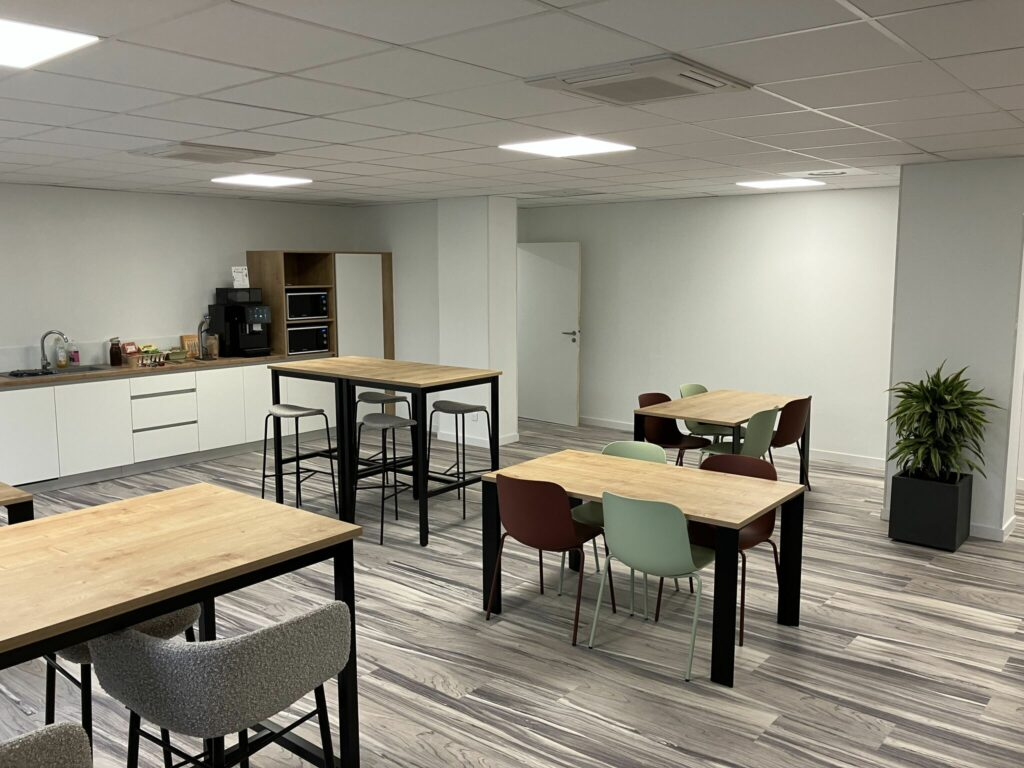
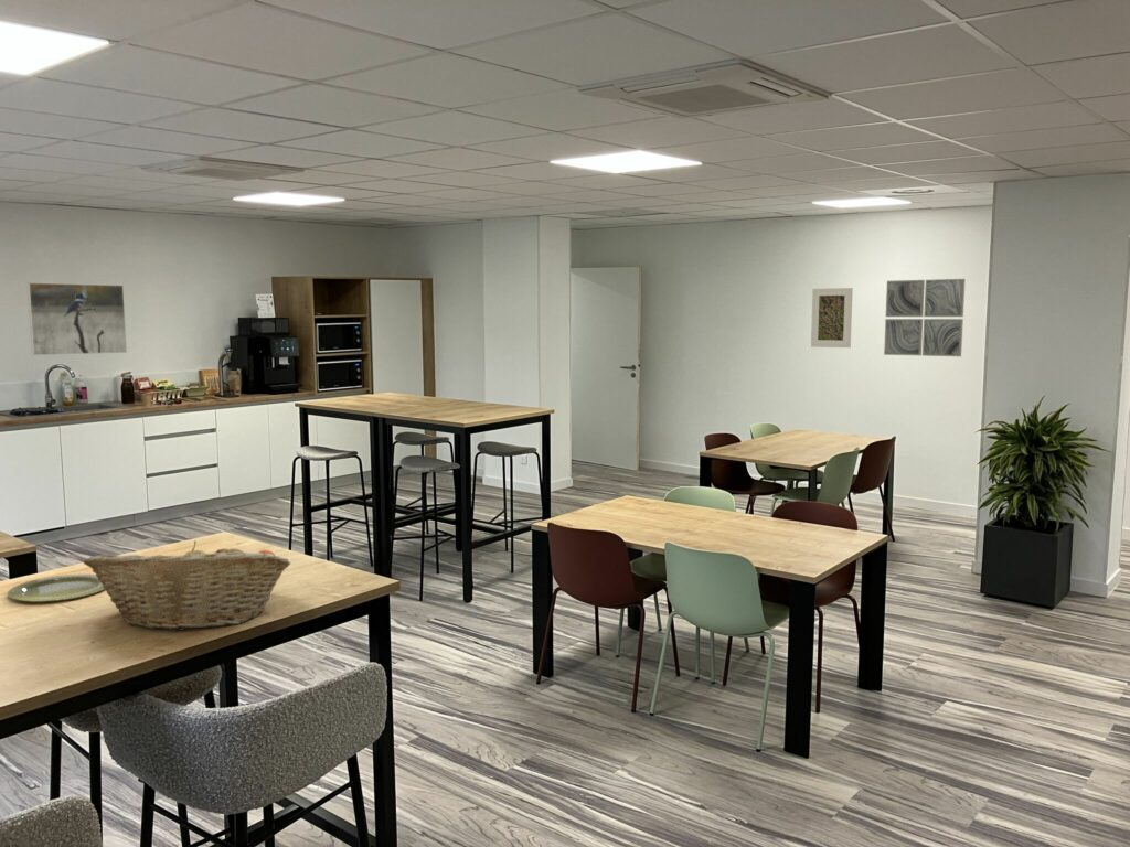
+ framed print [26,281,128,356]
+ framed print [810,287,854,349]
+ fruit basket [83,539,292,631]
+ plate [6,573,105,603]
+ wall art [883,278,967,357]
